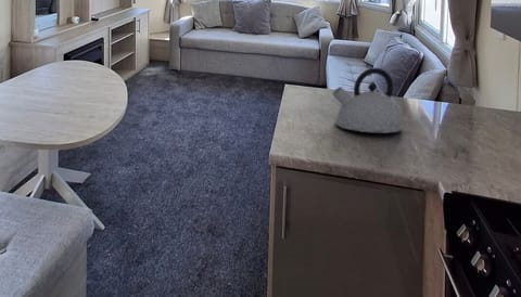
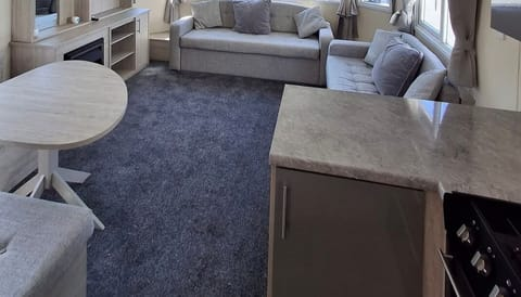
- kettle [331,67,404,134]
